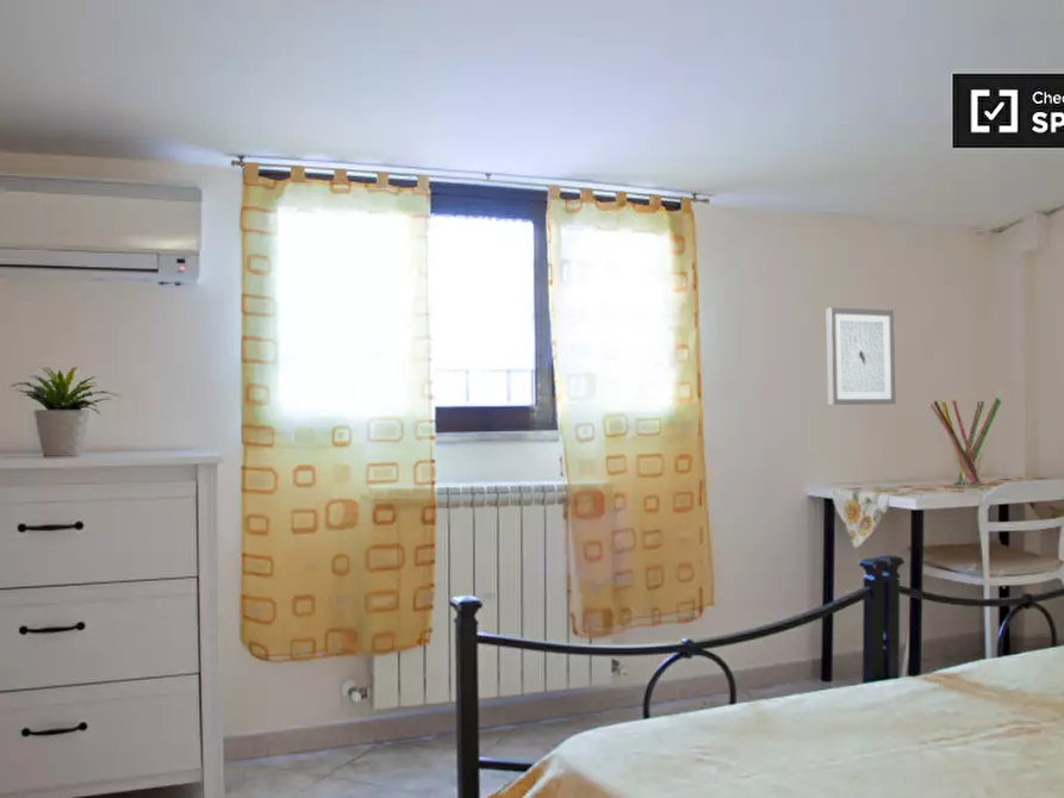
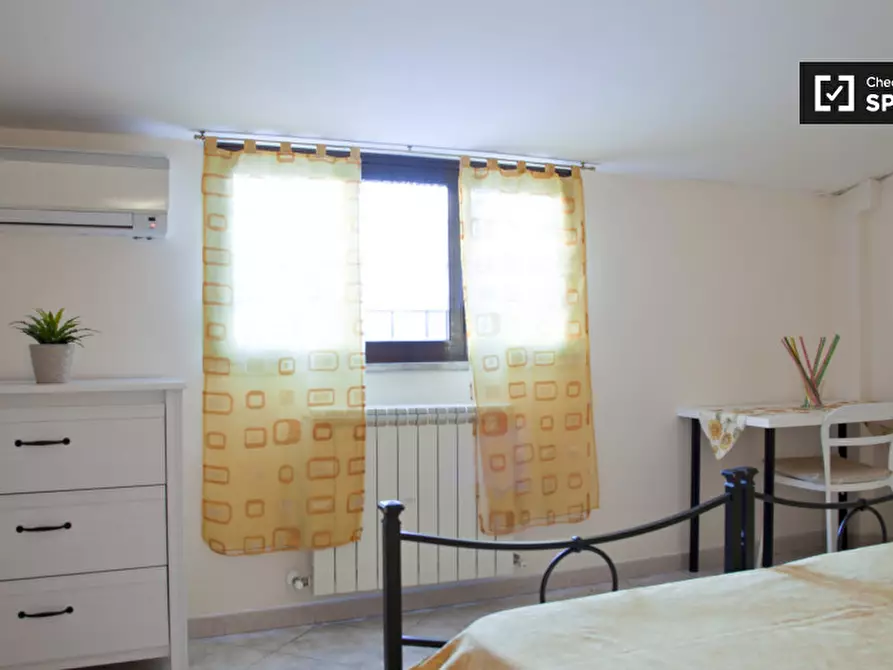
- wall art [825,306,897,406]
